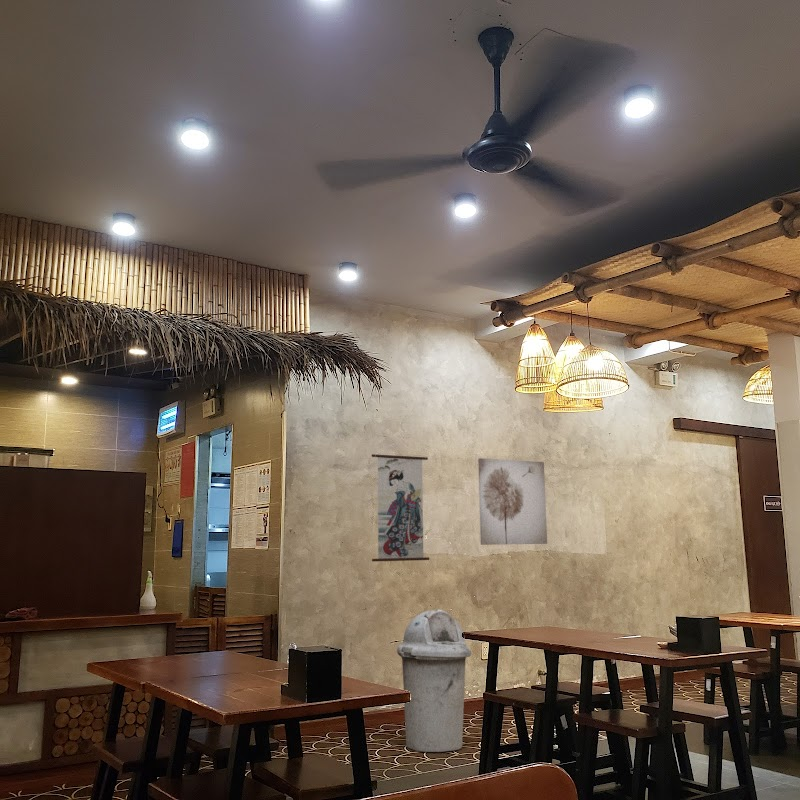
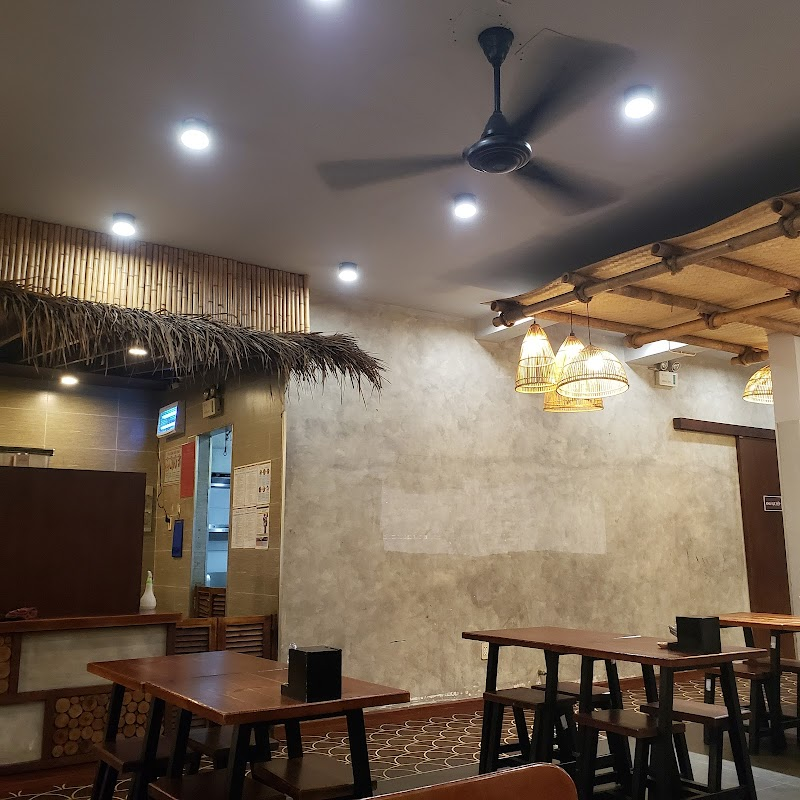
- wall art [477,457,548,546]
- trash can [396,608,472,753]
- wall scroll [371,444,431,562]
